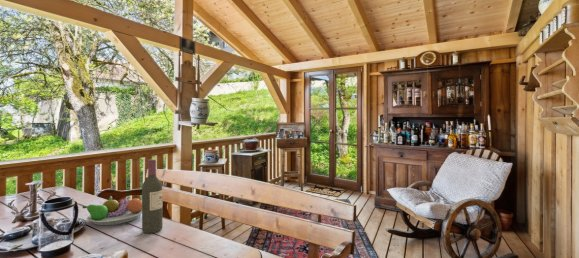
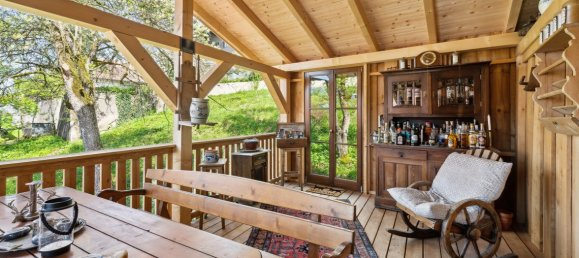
- wine bottle [141,158,164,234]
- fruit bowl [82,195,142,226]
